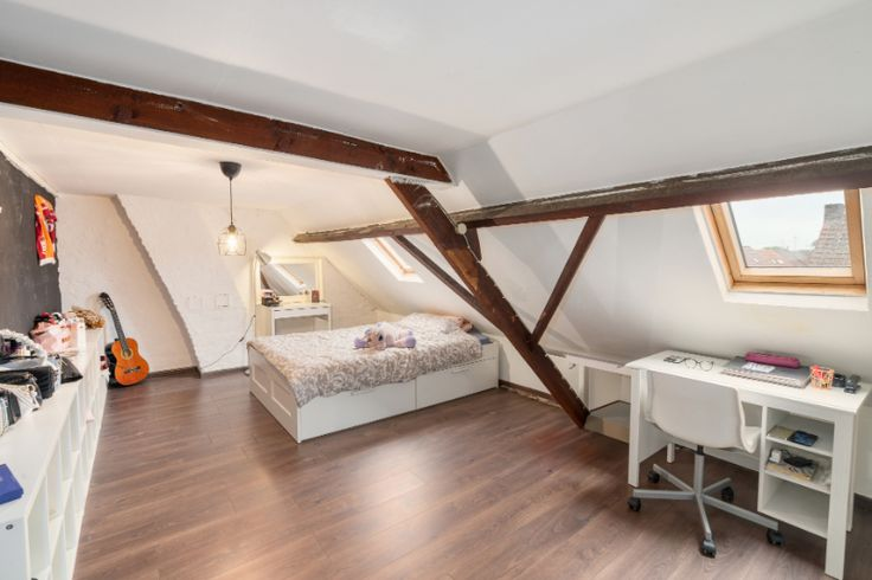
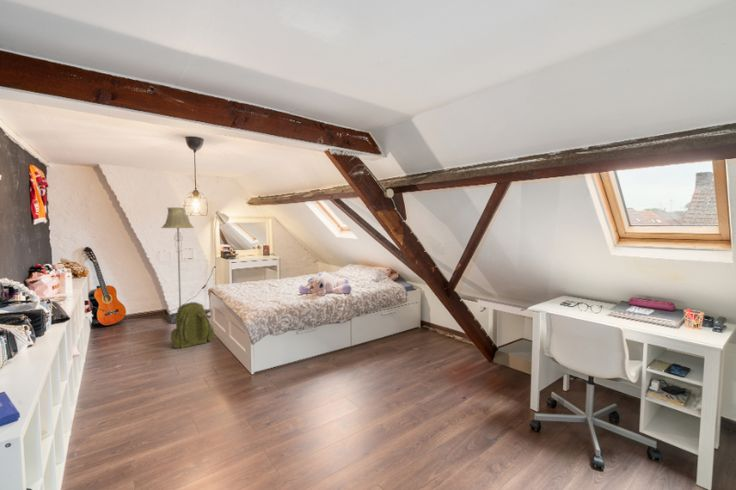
+ floor lamp [160,207,195,324]
+ backpack [170,301,215,349]
